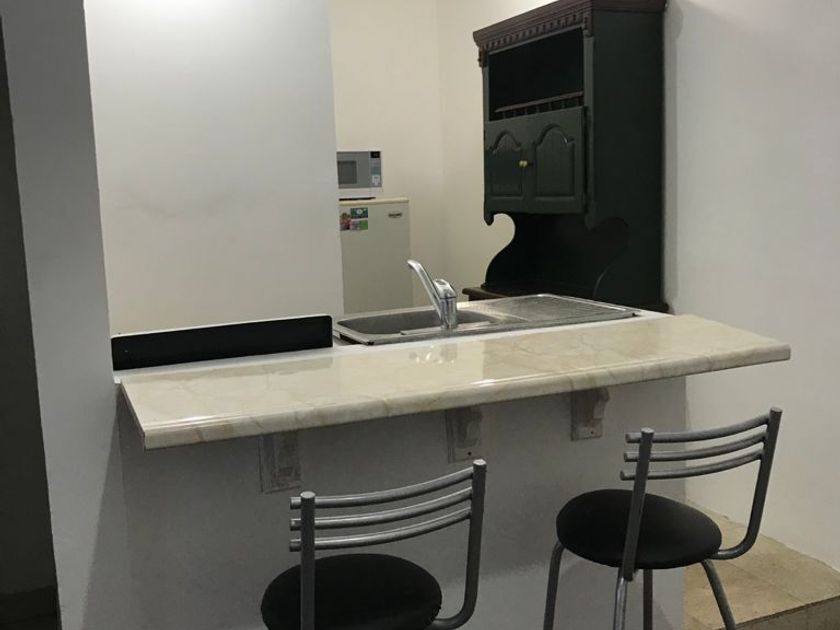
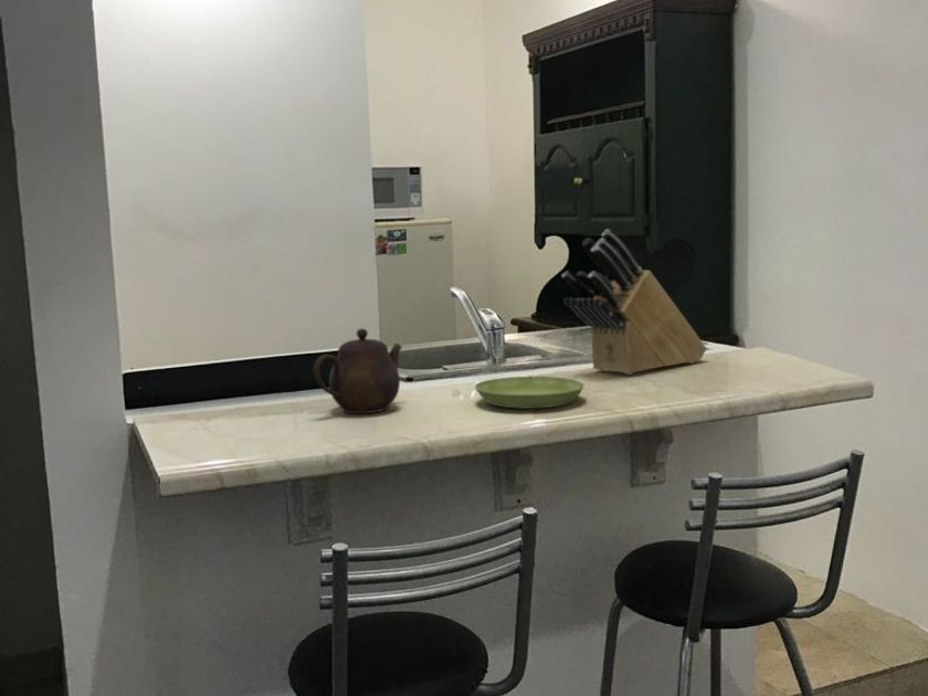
+ saucer [474,376,586,410]
+ teapot [313,327,403,414]
+ knife block [560,228,707,376]
